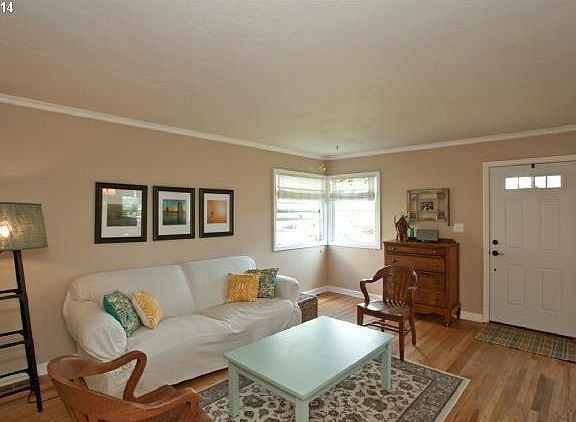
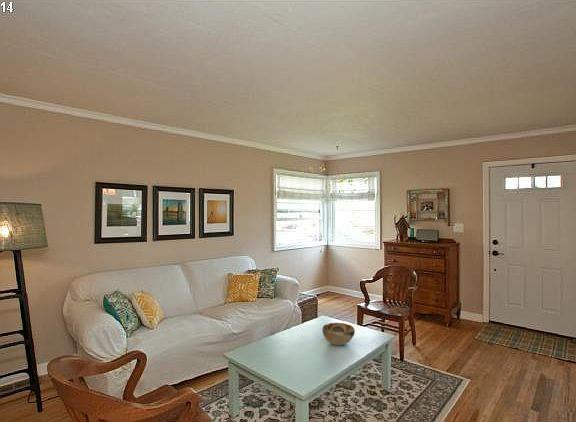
+ decorative bowl [321,322,356,346]
